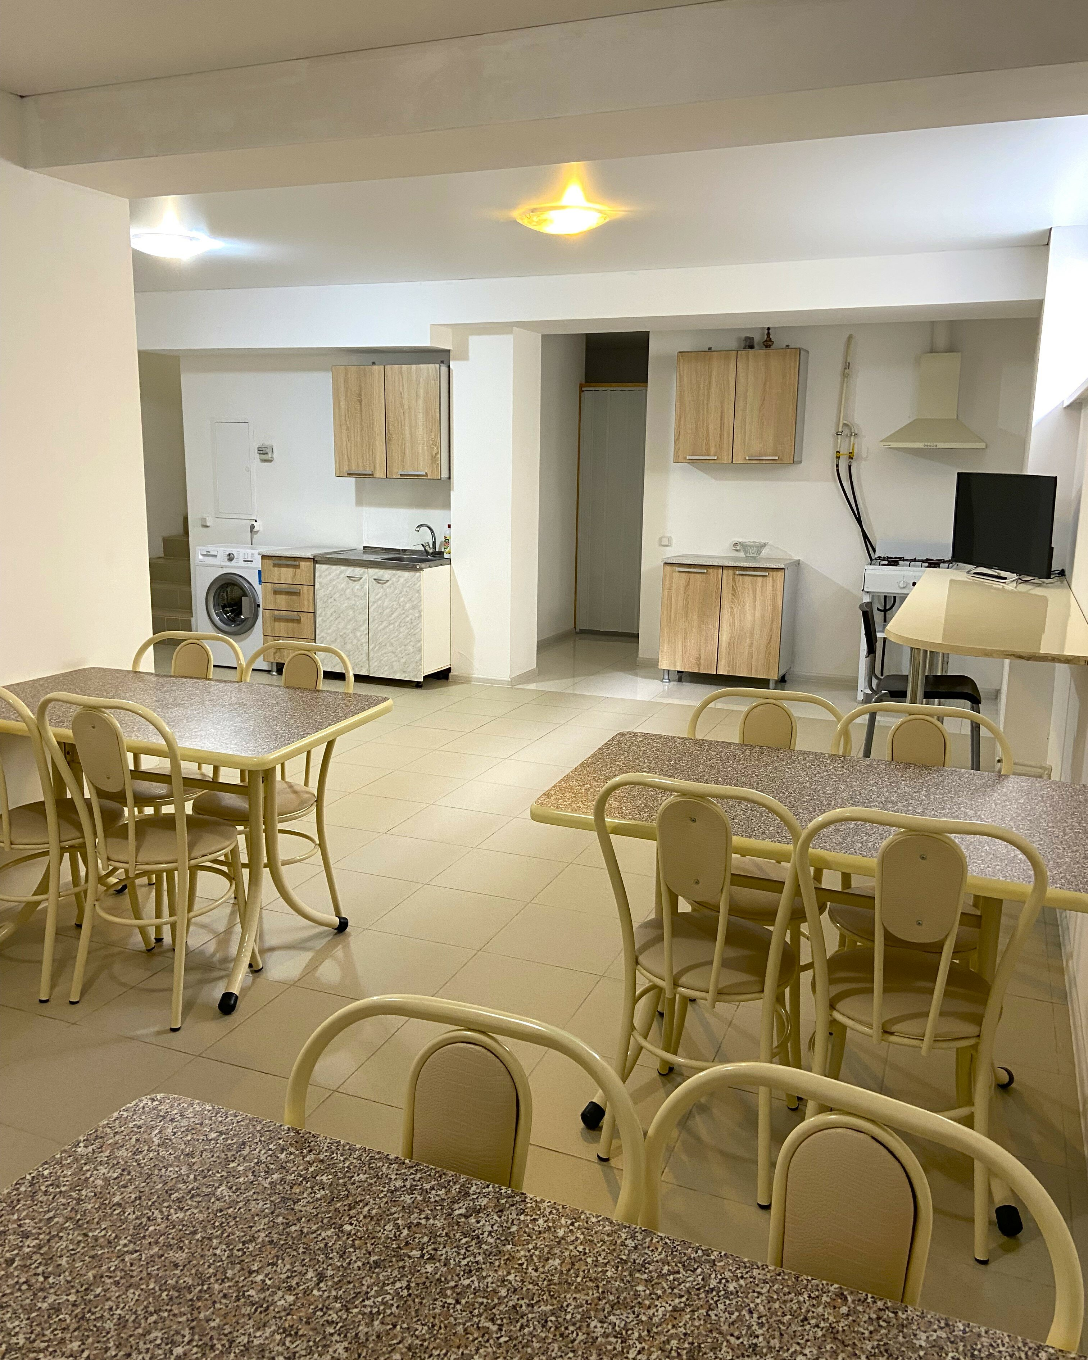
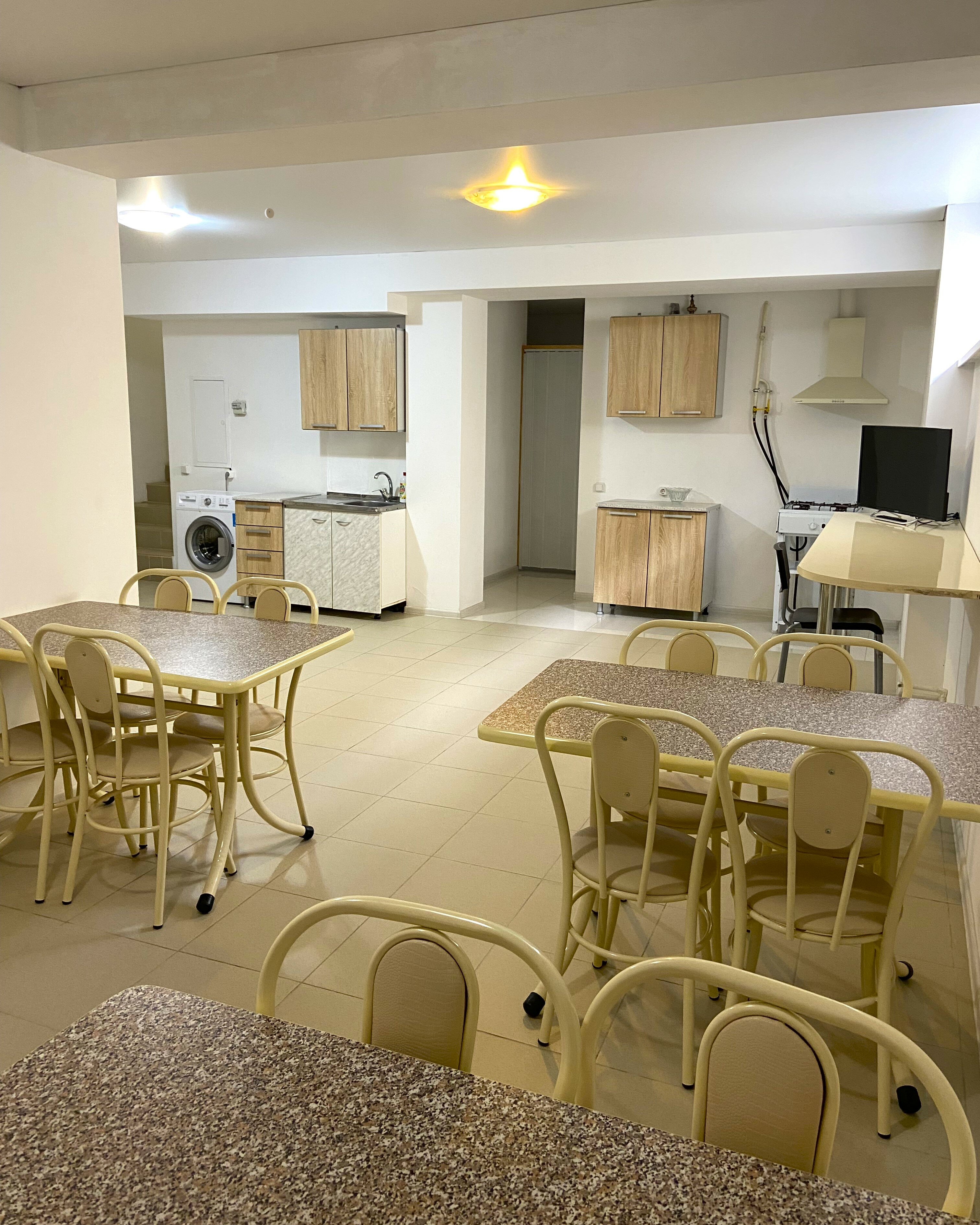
+ eyeball [264,208,274,218]
